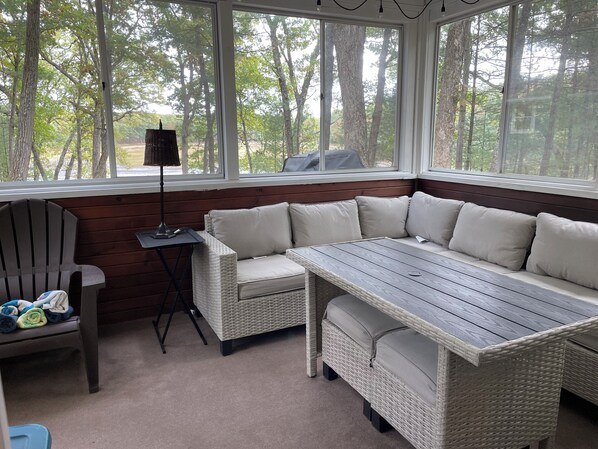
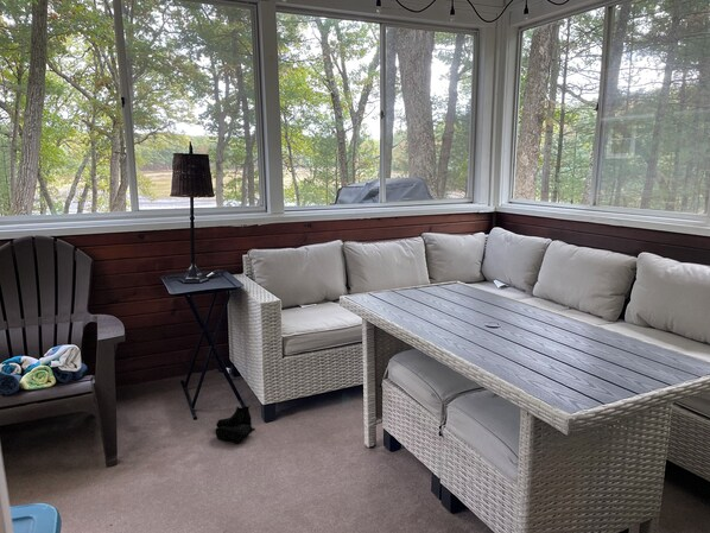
+ boots [215,404,256,444]
